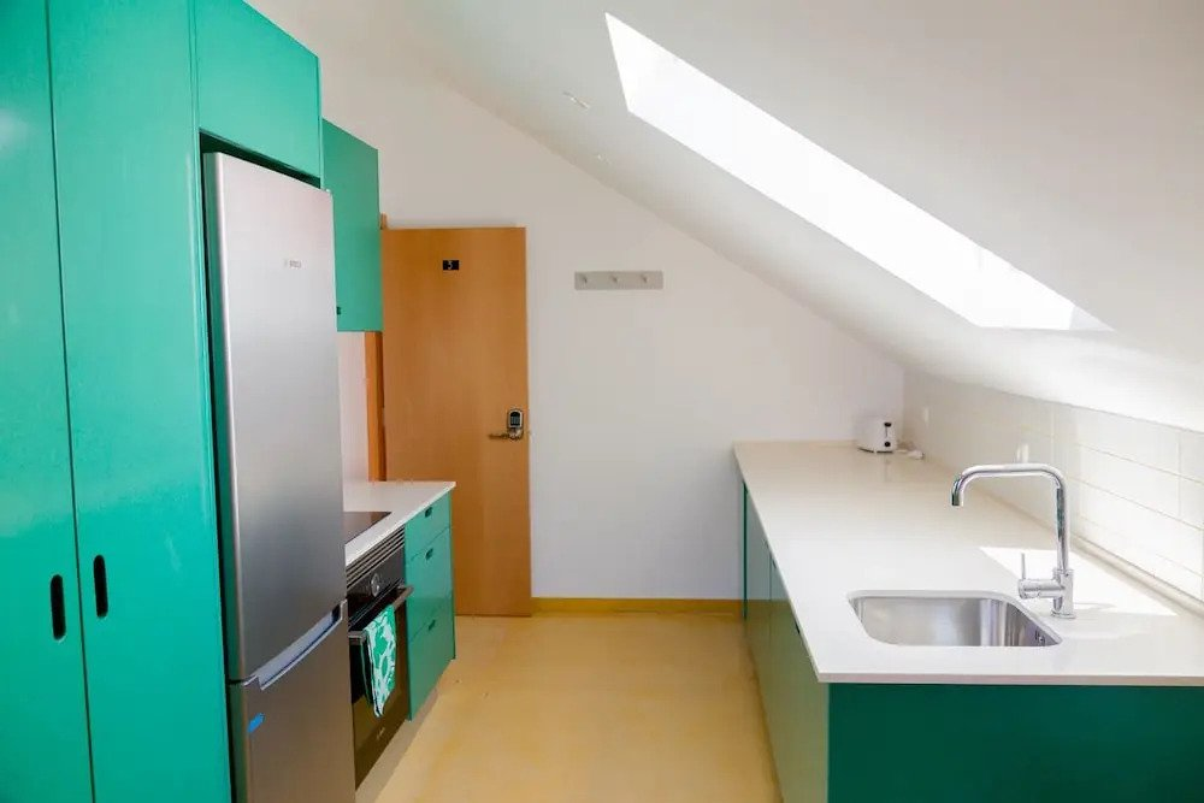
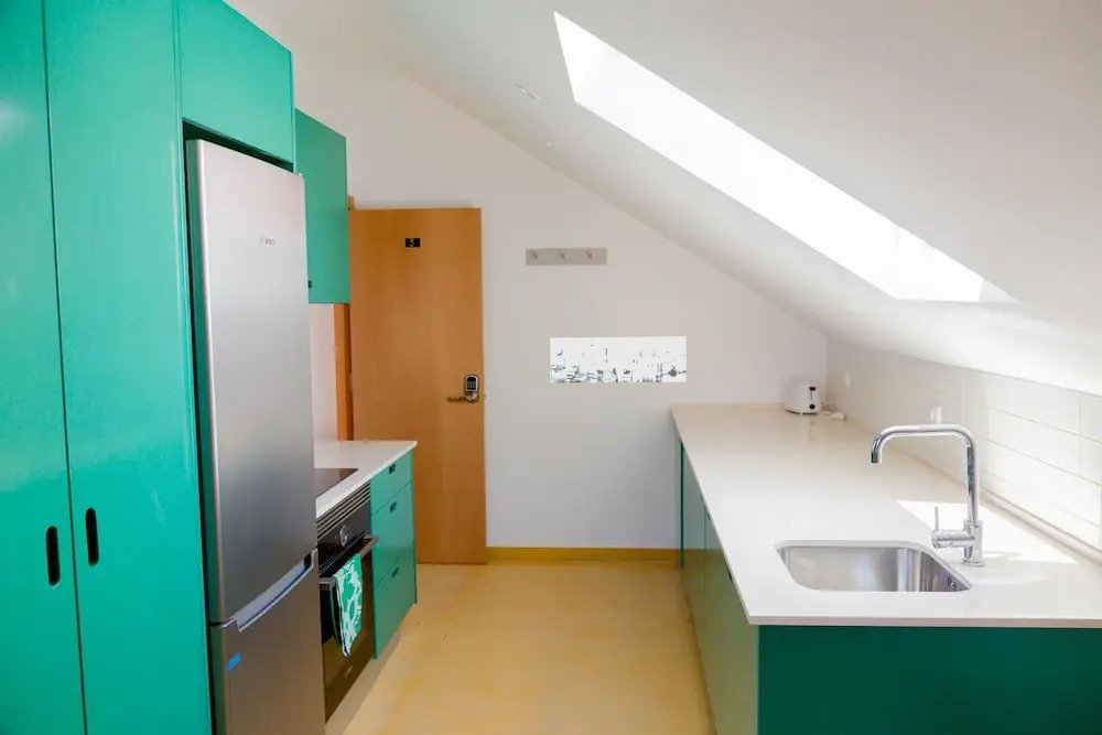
+ wall art [549,336,688,383]
